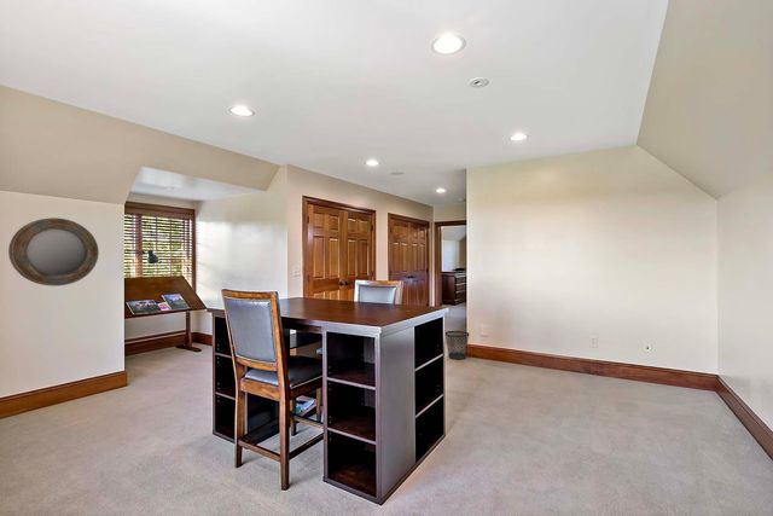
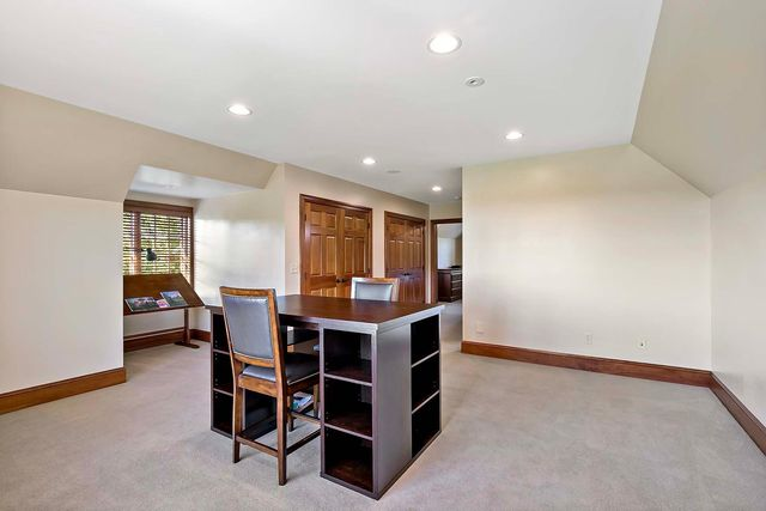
- wastebasket [444,330,470,360]
- home mirror [7,216,100,288]
